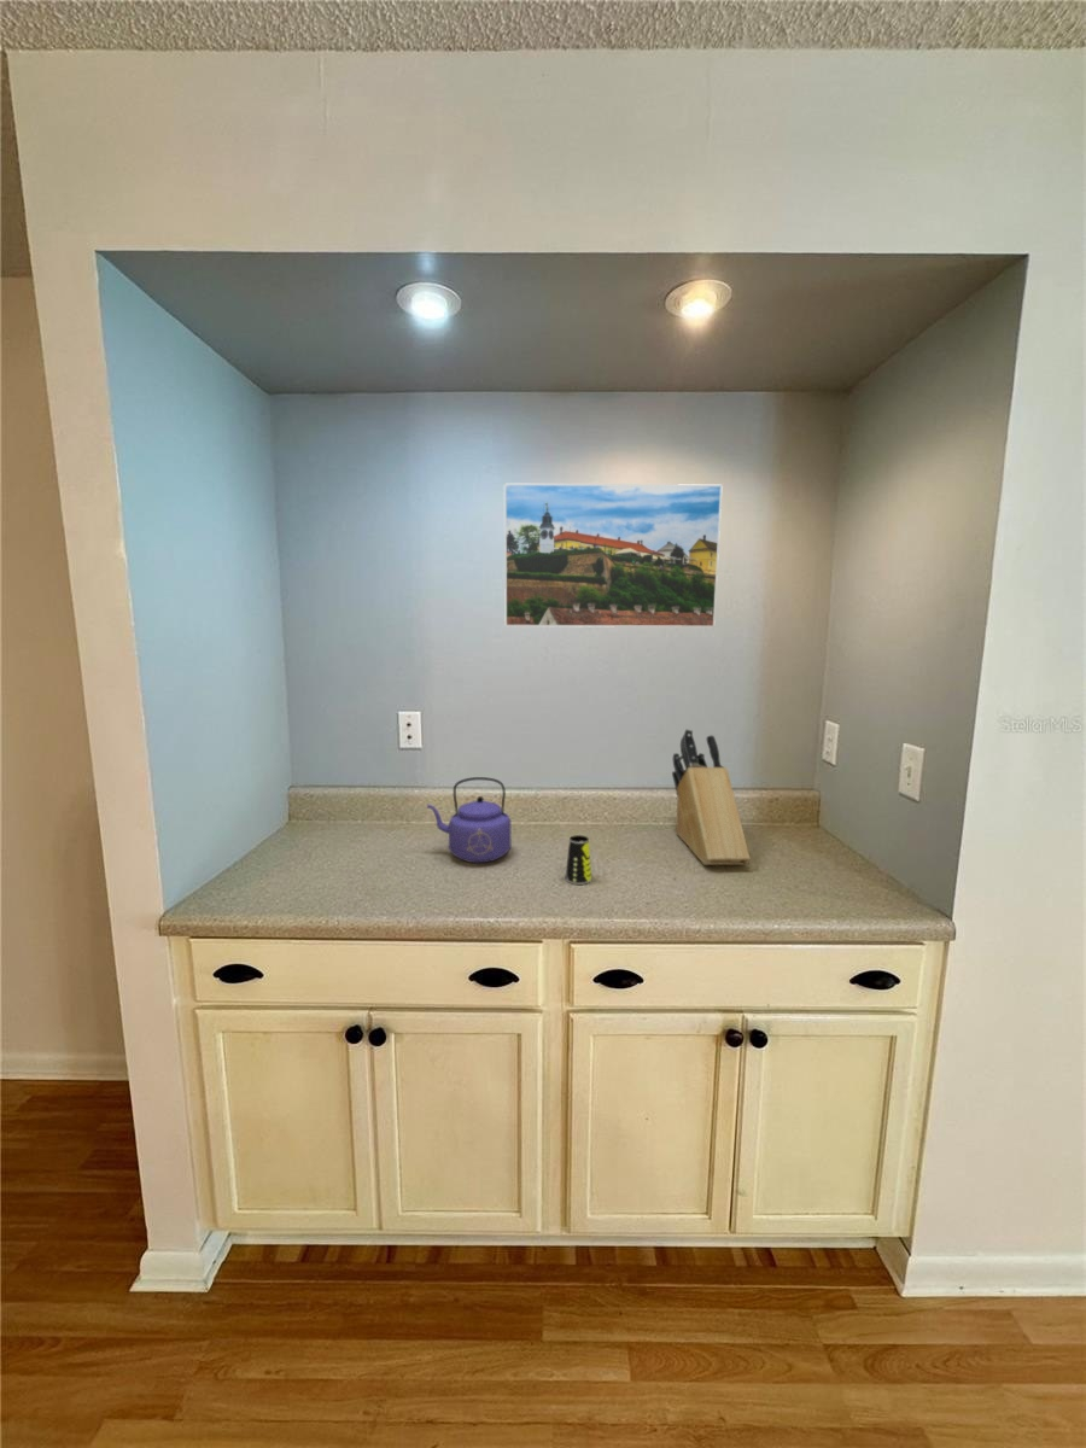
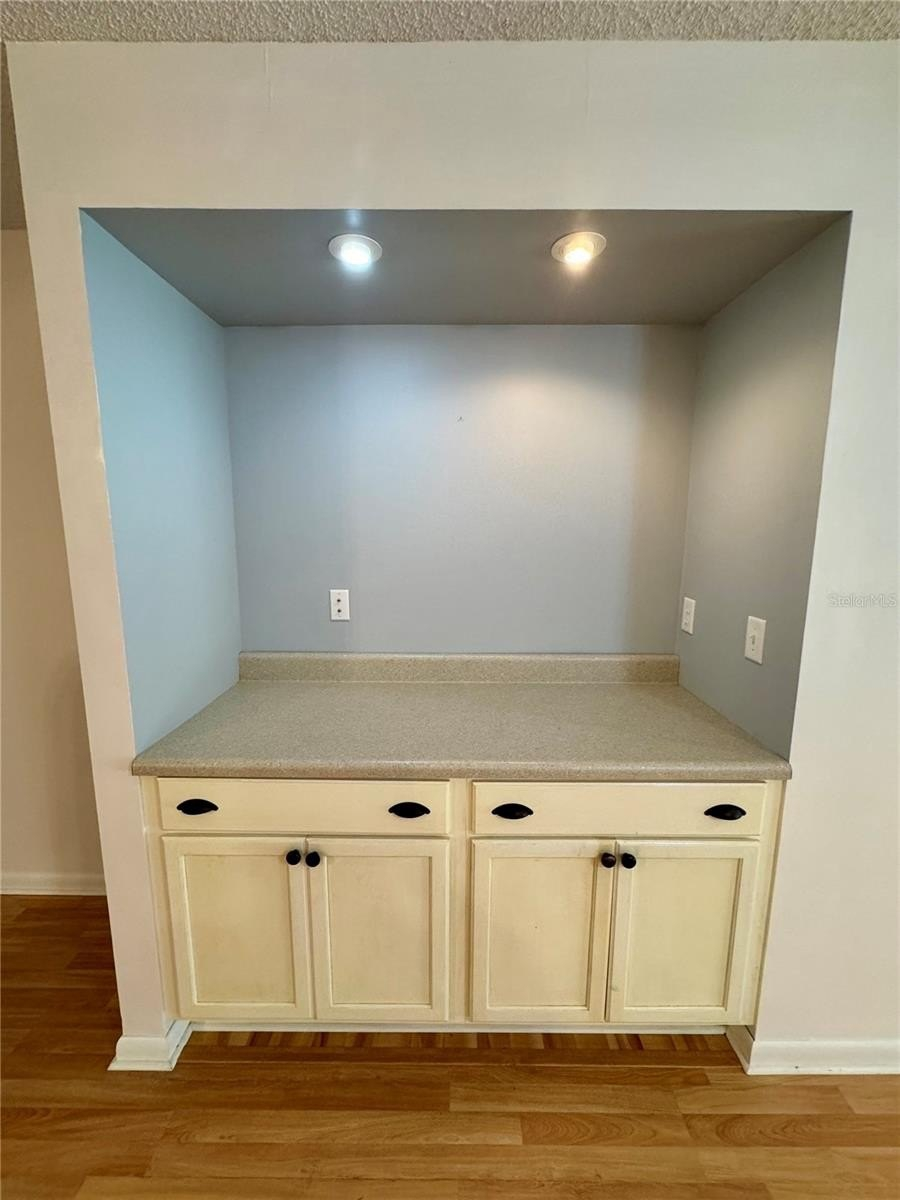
- kettle [426,776,512,864]
- knife block [671,728,752,866]
- cup [565,834,592,886]
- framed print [503,483,724,629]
